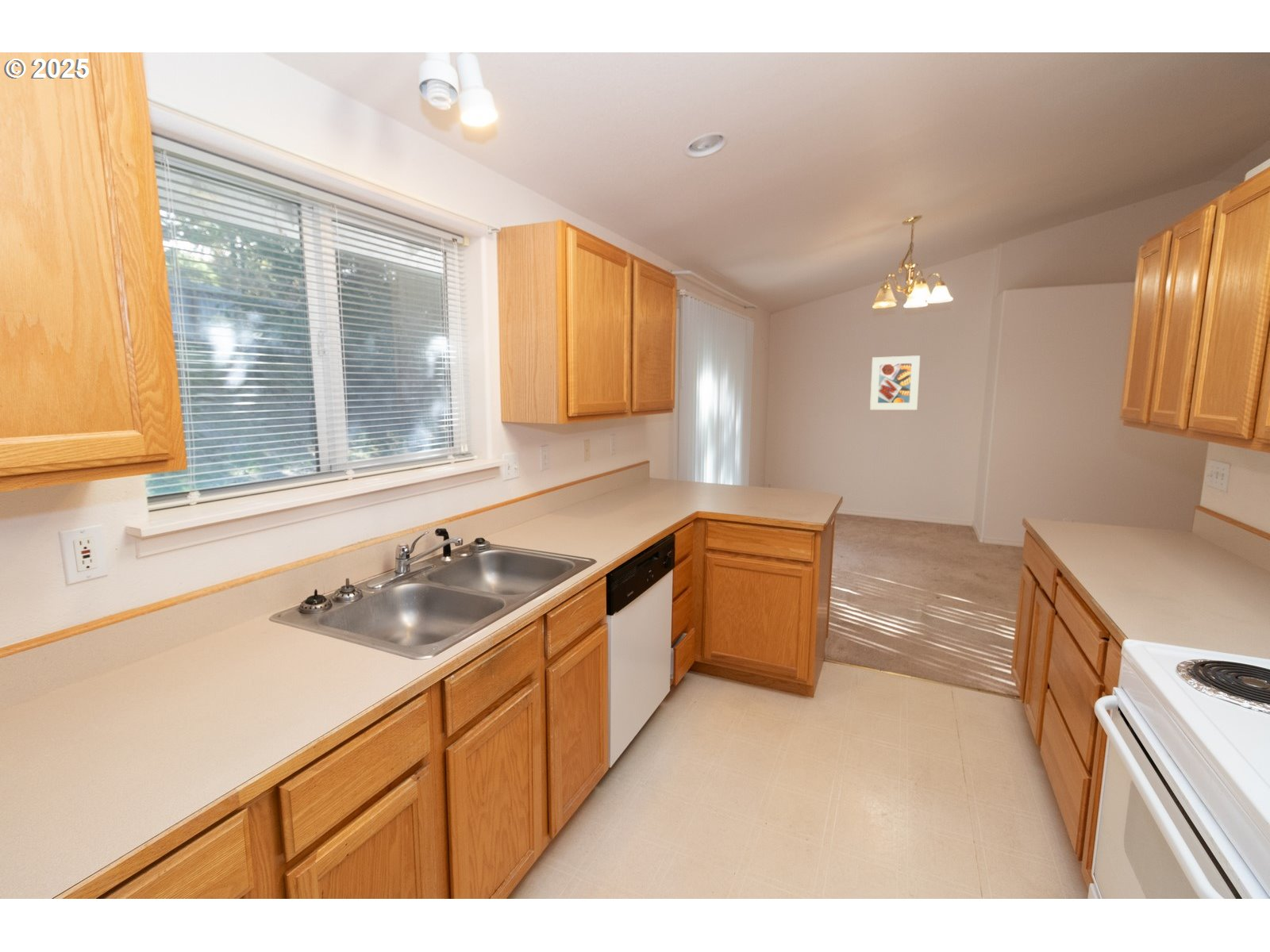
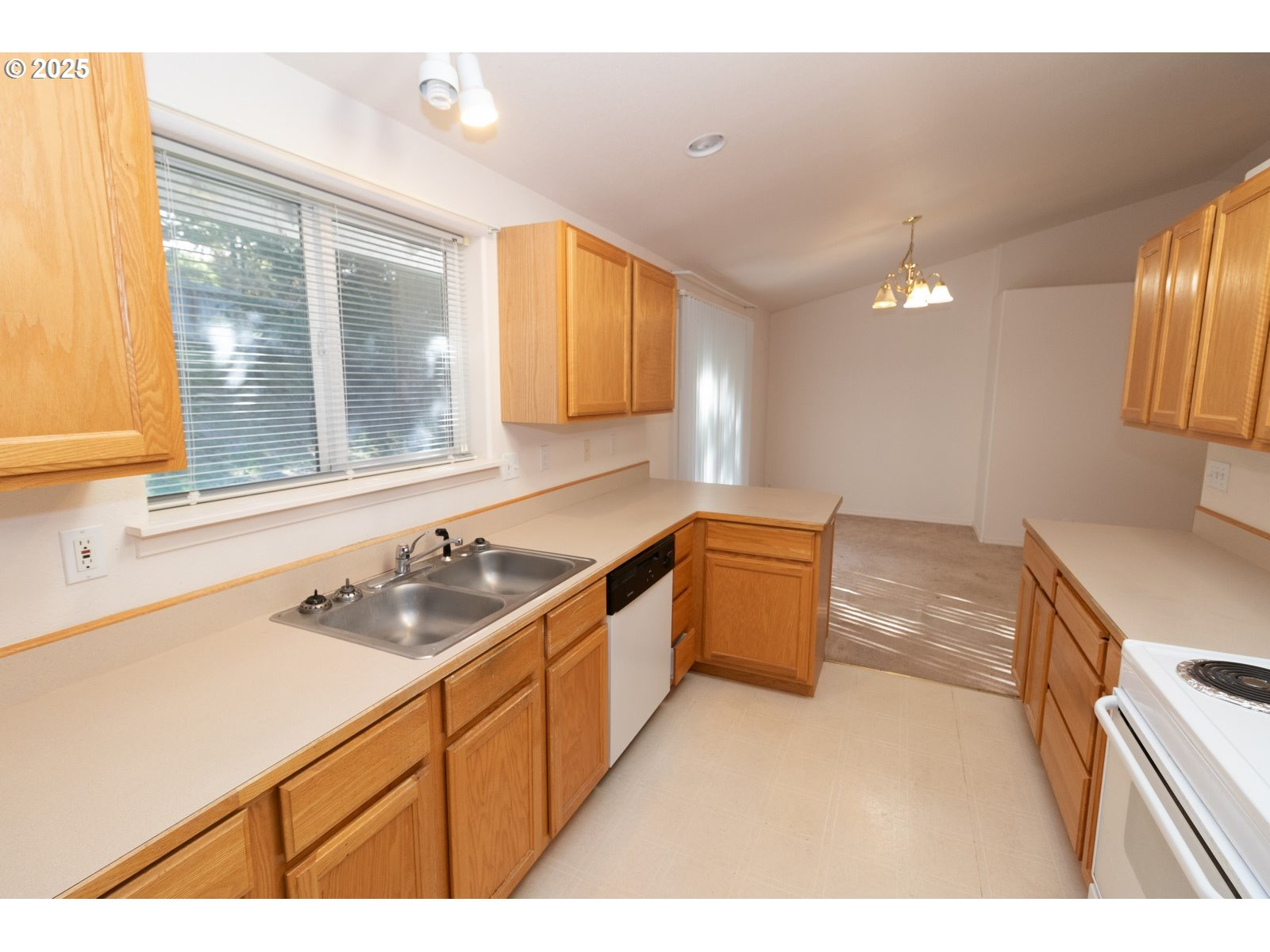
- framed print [869,355,921,411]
